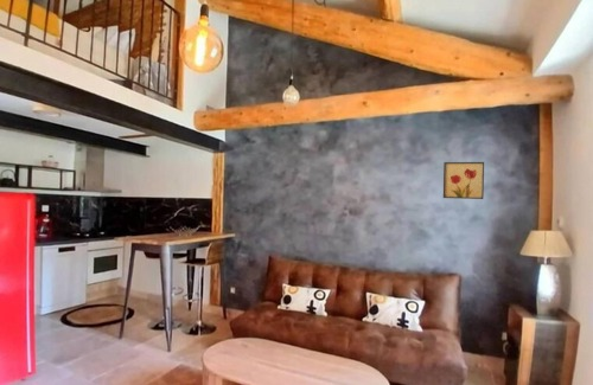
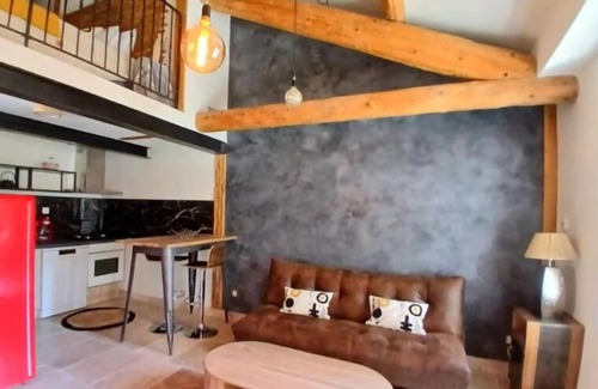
- wall art [442,161,485,200]
